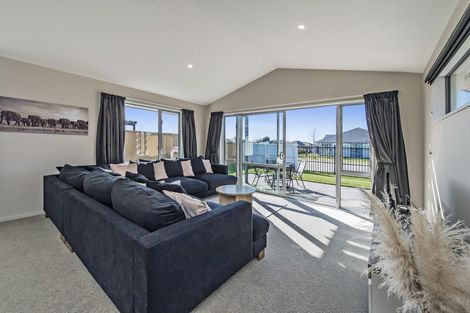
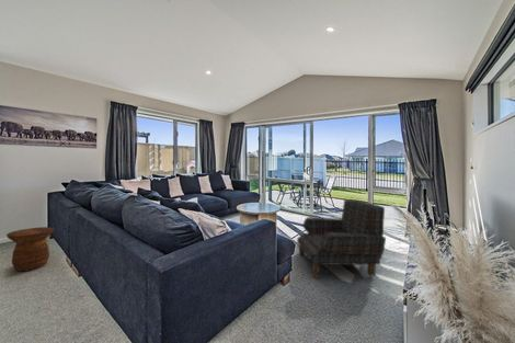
+ side table [5,226,55,272]
+ armchair [296,198,387,278]
